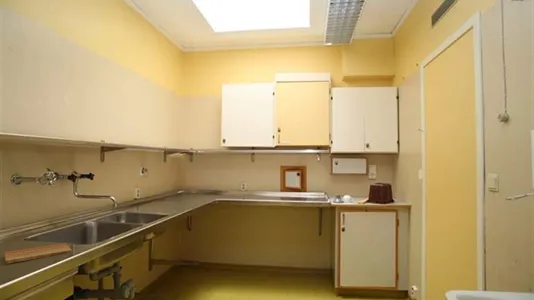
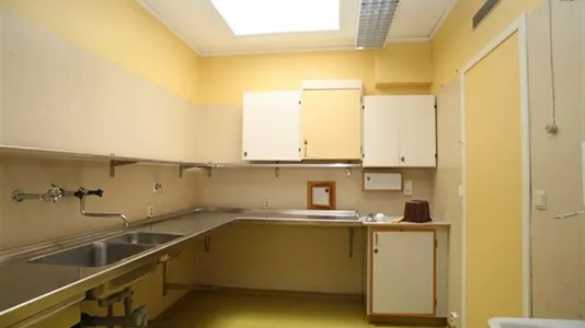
- cutting board [3,242,73,265]
